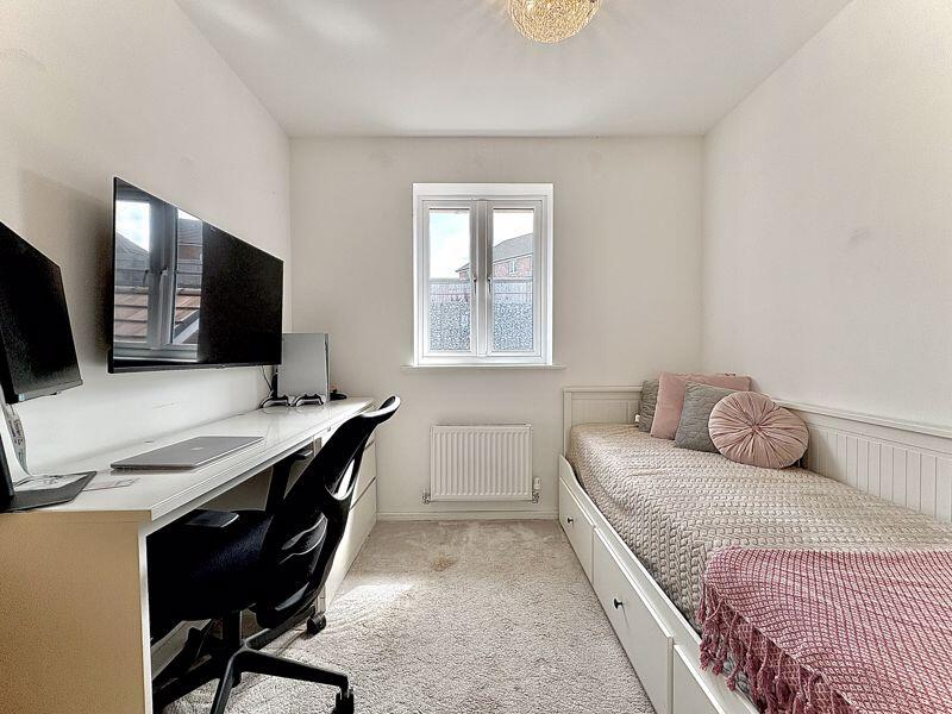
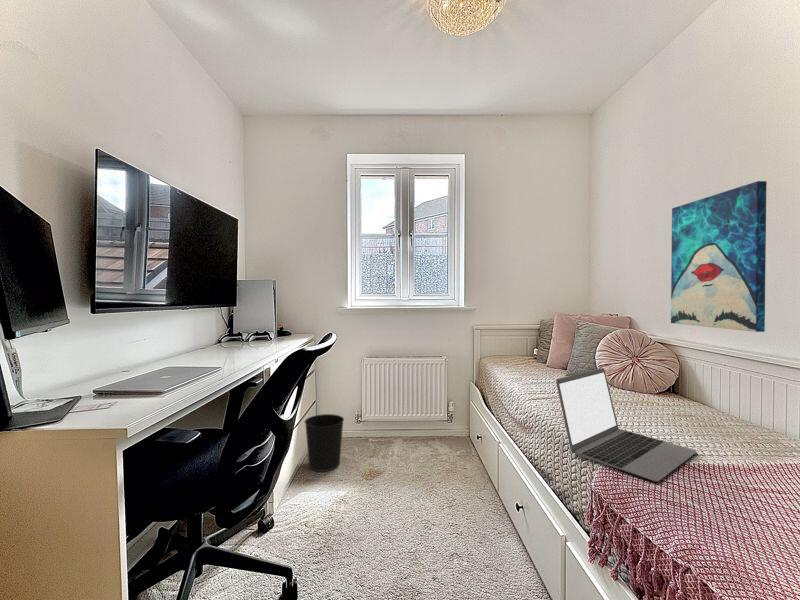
+ laptop [555,367,698,483]
+ wastebasket [304,413,345,473]
+ wall art [670,180,768,333]
